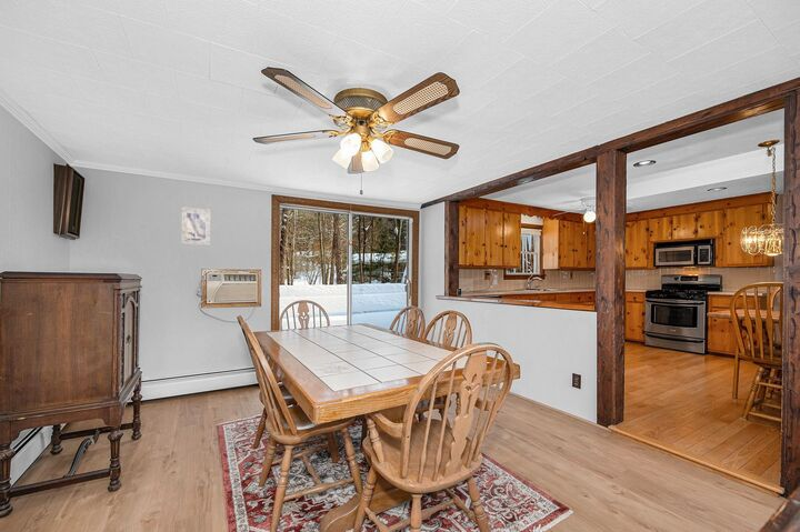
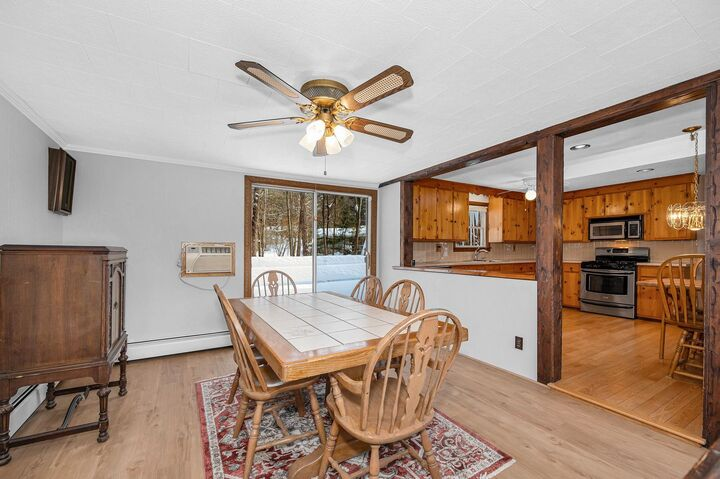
- wall art [180,207,211,247]
